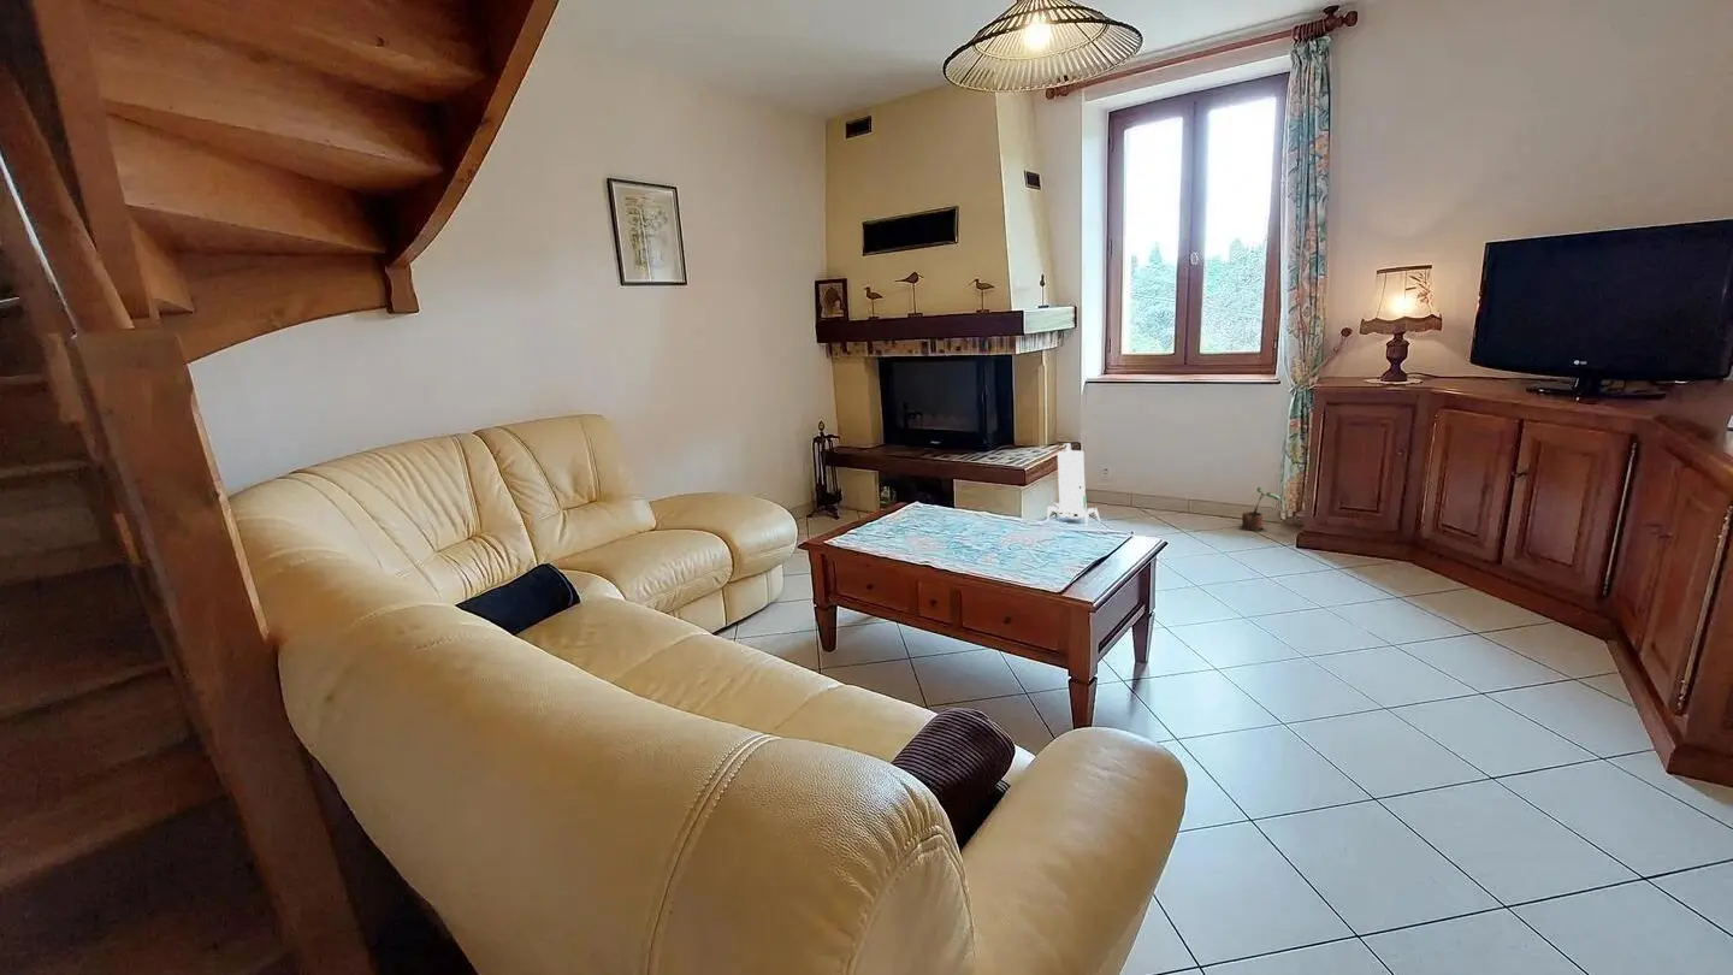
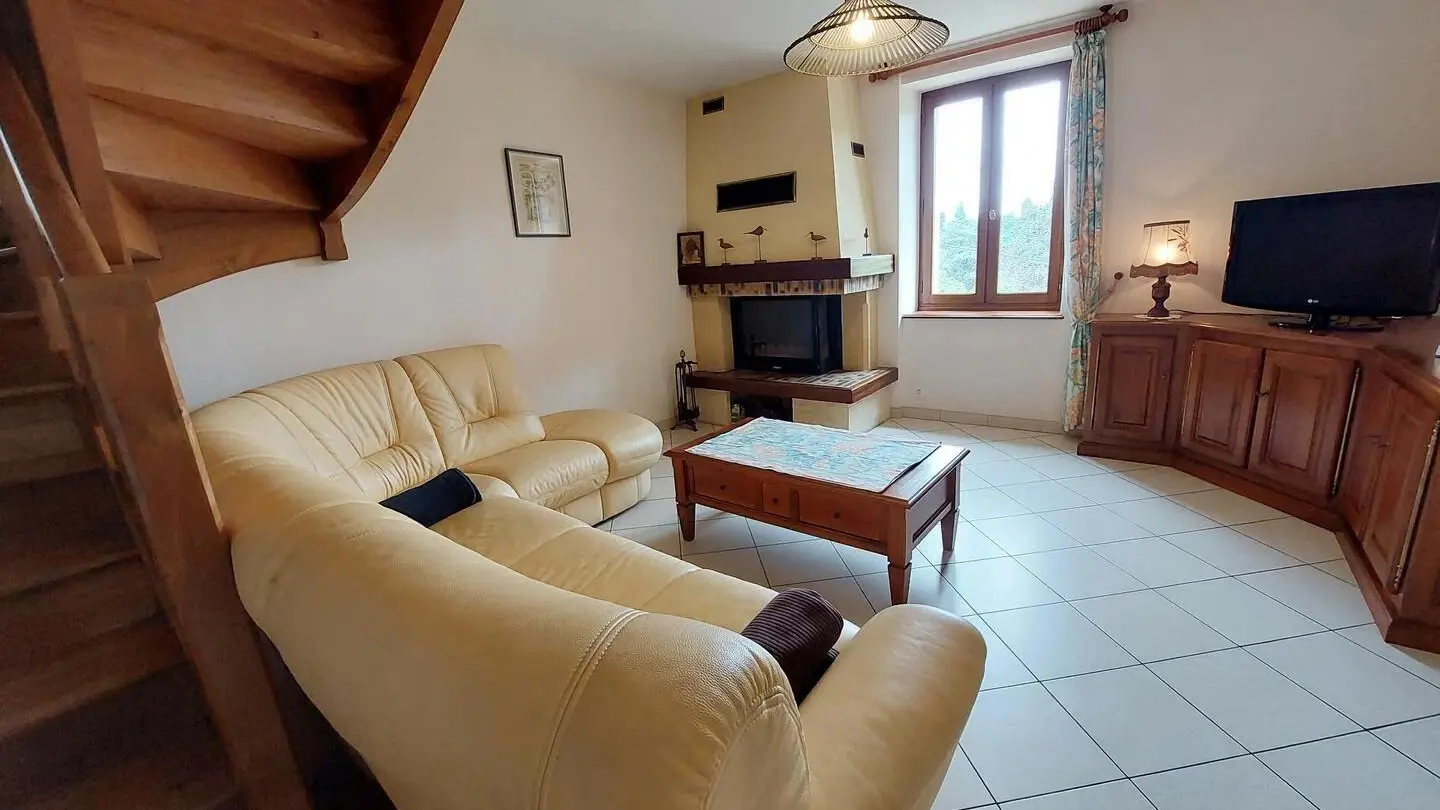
- potted plant [1237,486,1283,532]
- toy robot [1046,442,1101,527]
